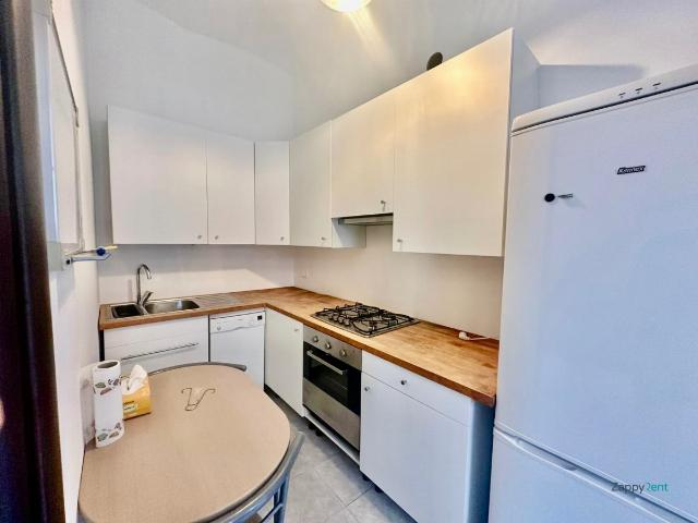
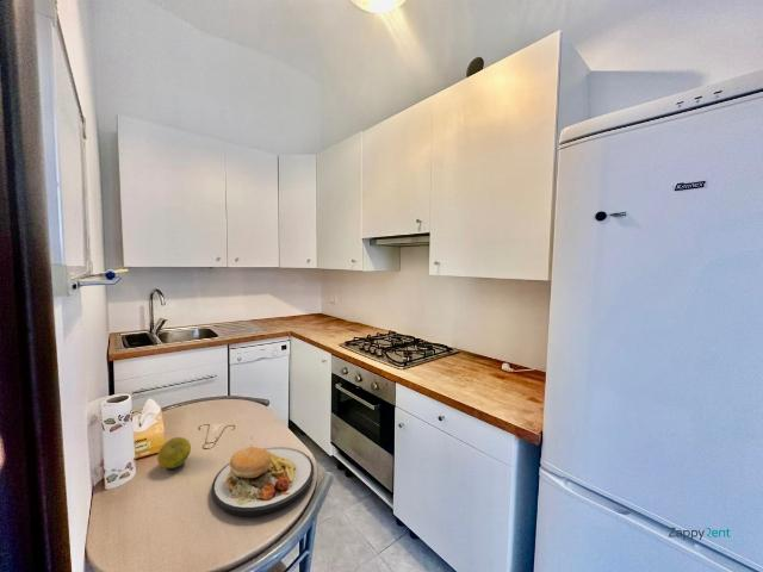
+ fruit [156,436,192,470]
+ plate [210,435,315,517]
